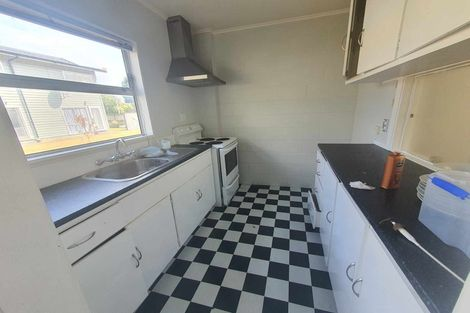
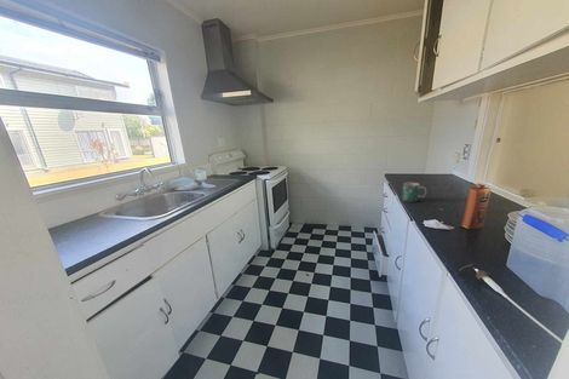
+ mug [401,182,427,203]
